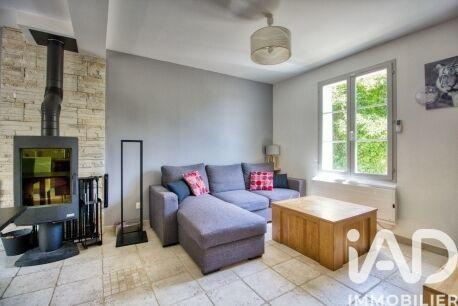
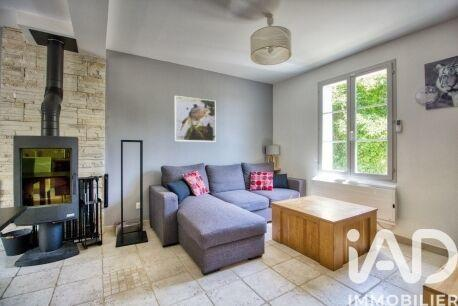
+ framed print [174,95,217,143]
